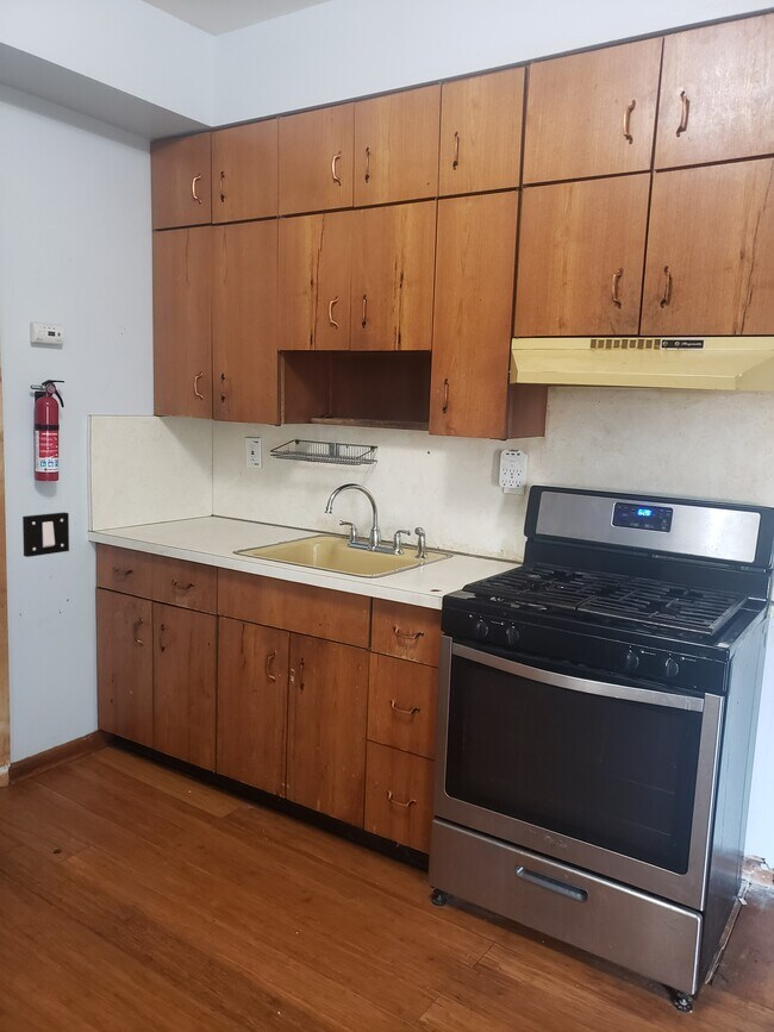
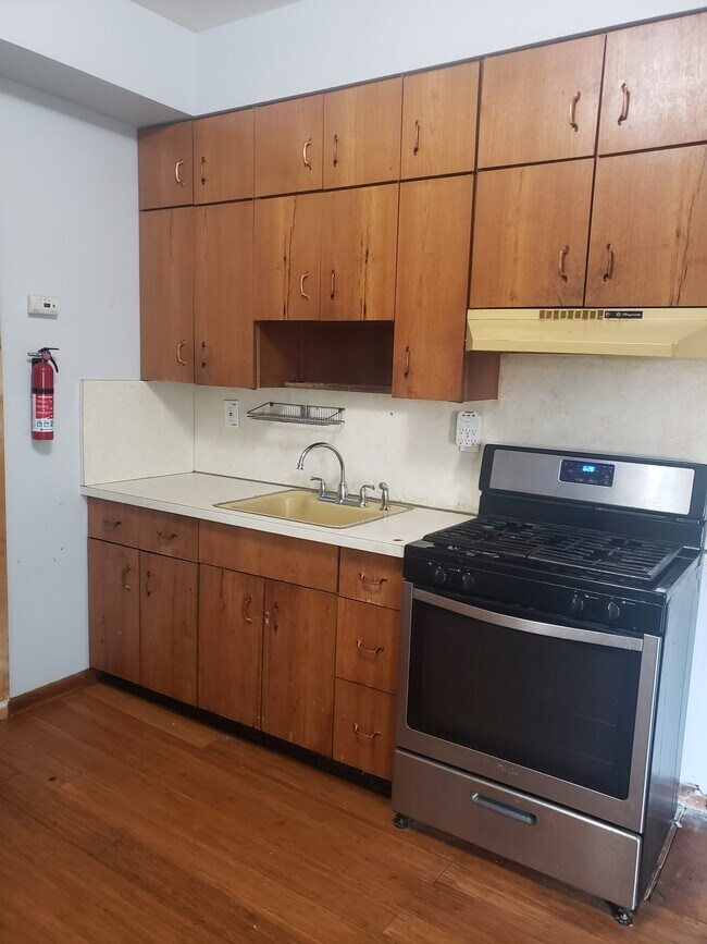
- light switch [21,511,70,558]
